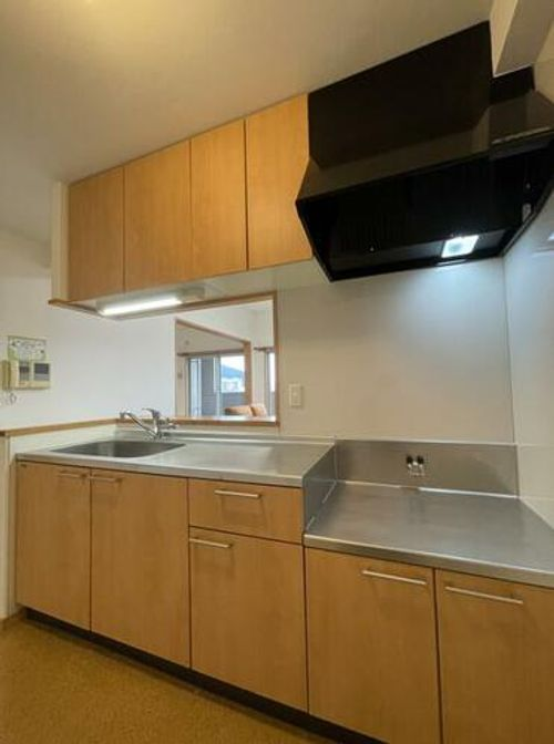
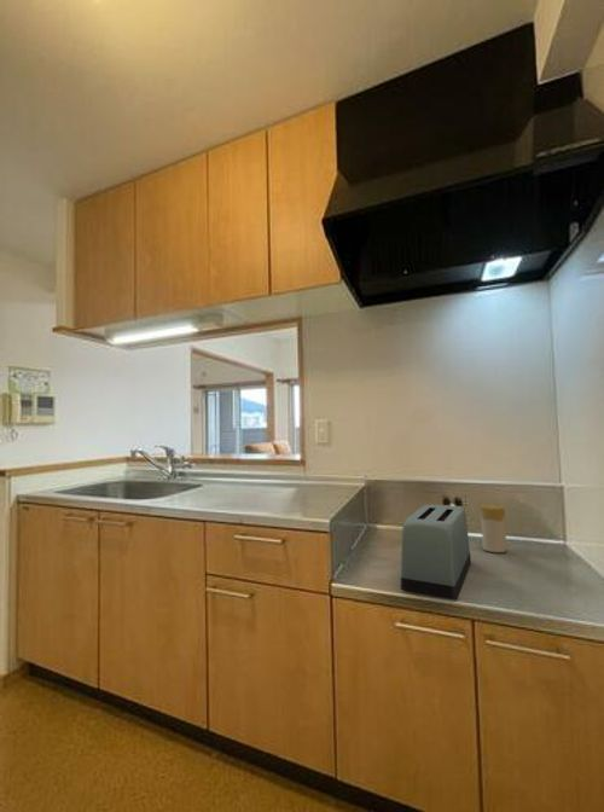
+ toaster [400,504,472,601]
+ candle [480,504,507,553]
